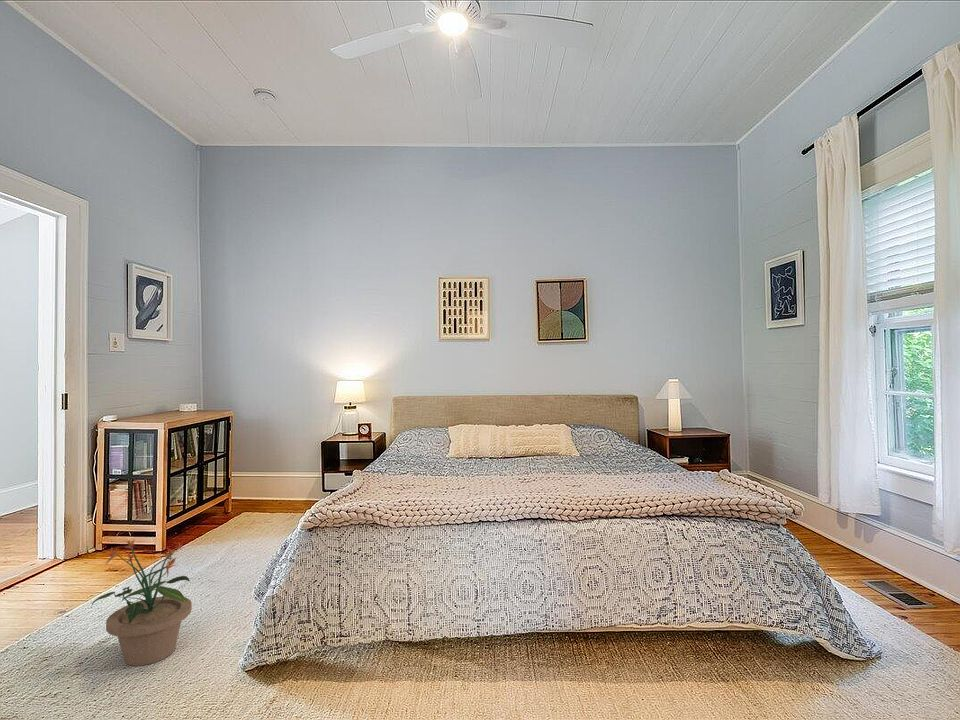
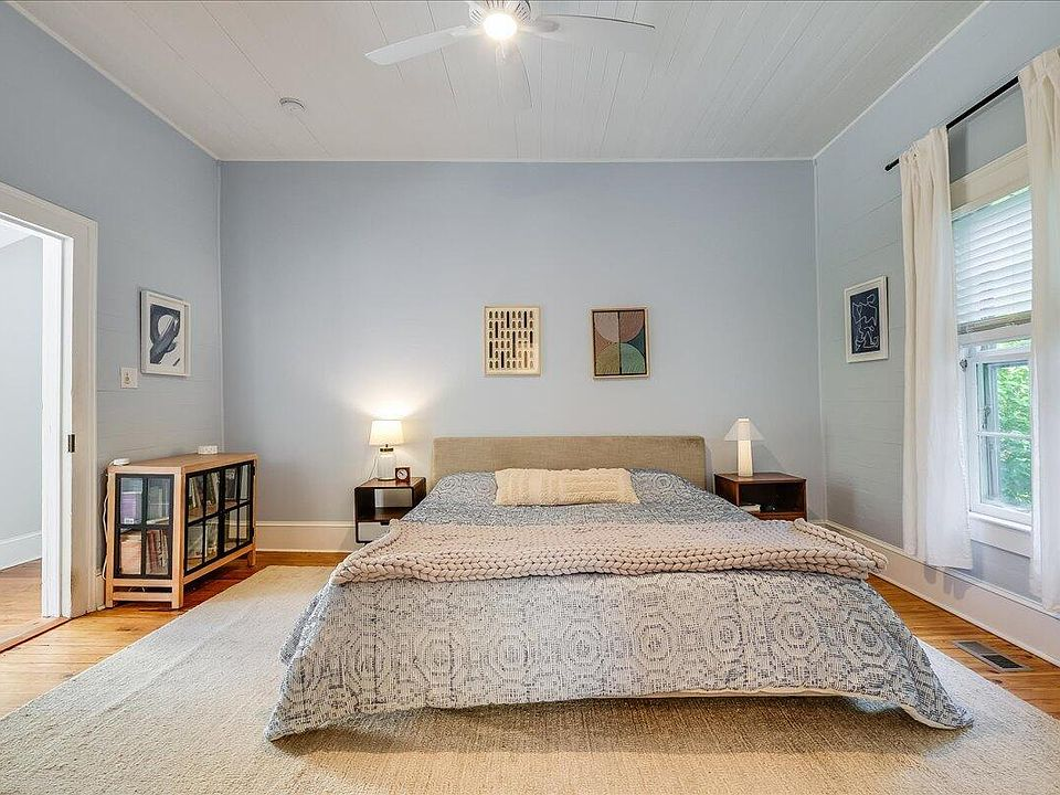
- potted plant [91,538,193,667]
